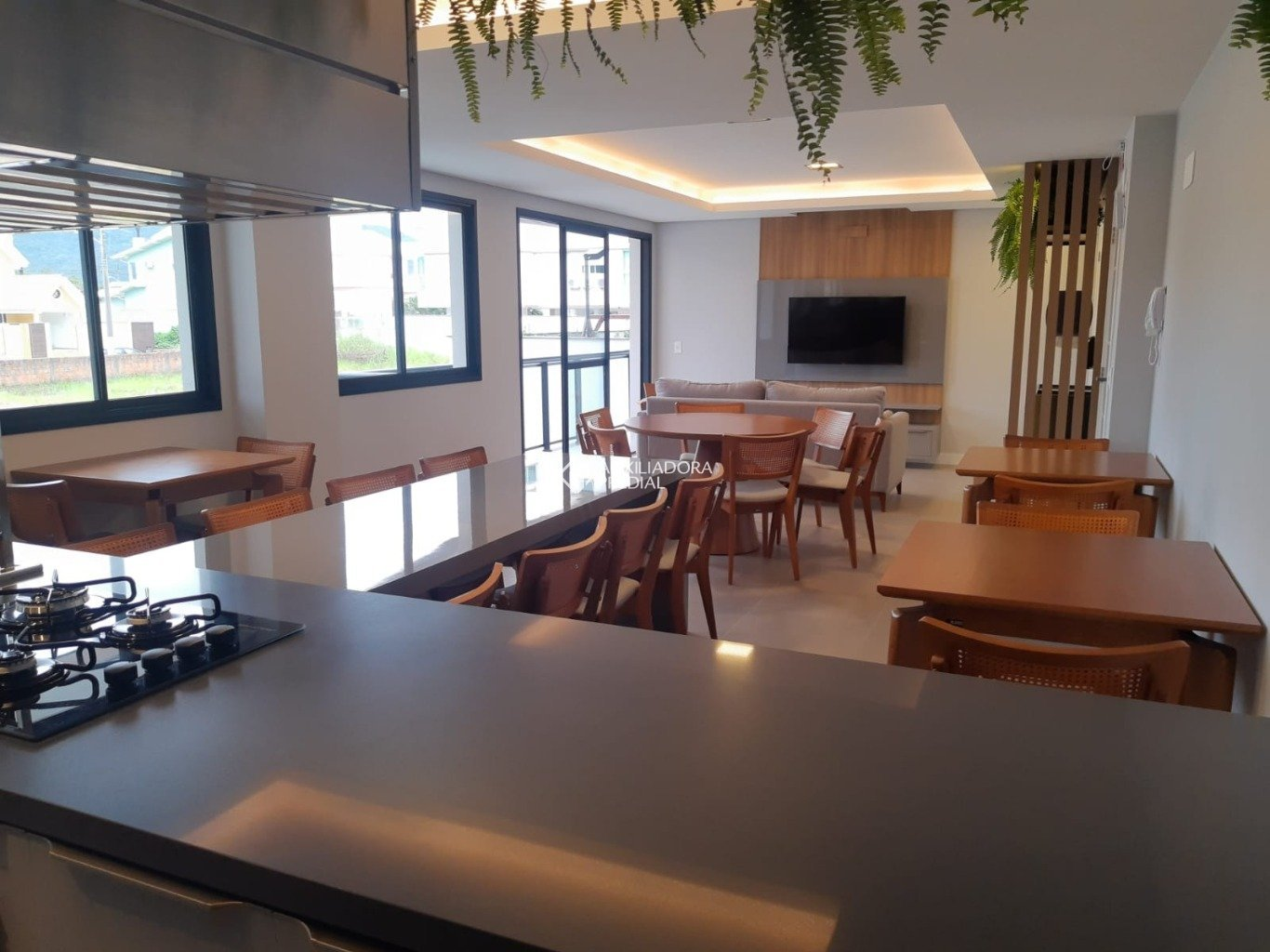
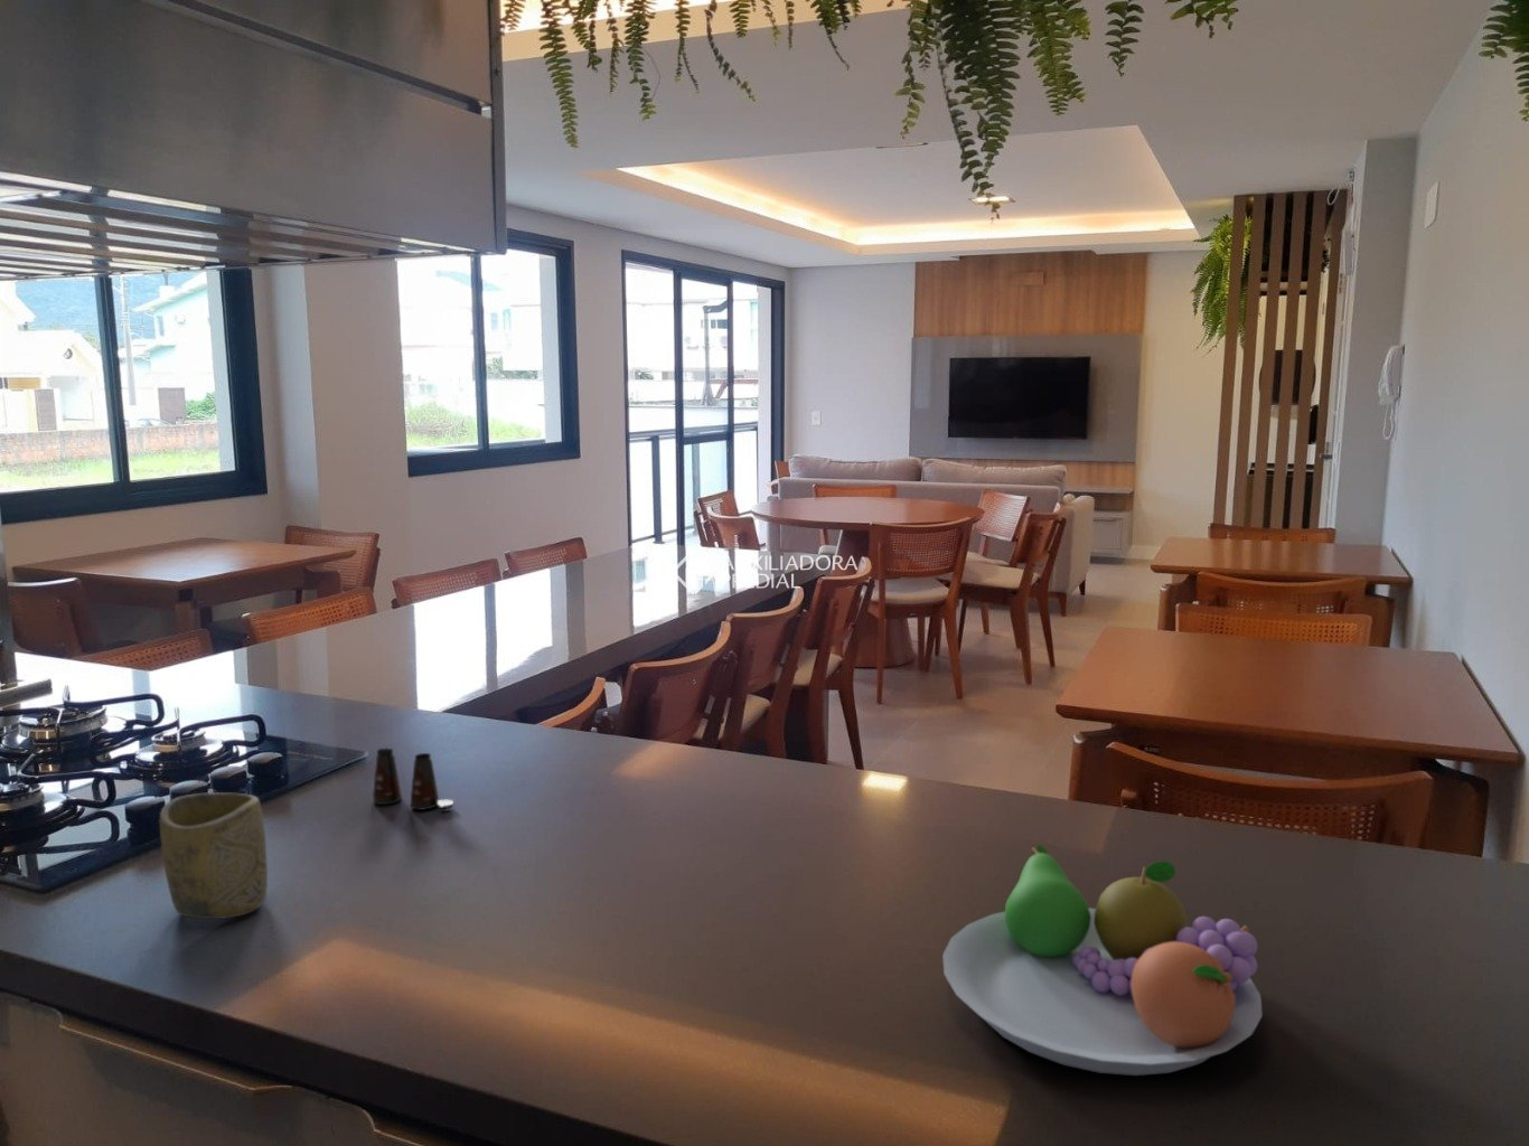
+ salt shaker [372,746,454,811]
+ cup [159,791,268,920]
+ fruit bowl [941,843,1264,1076]
